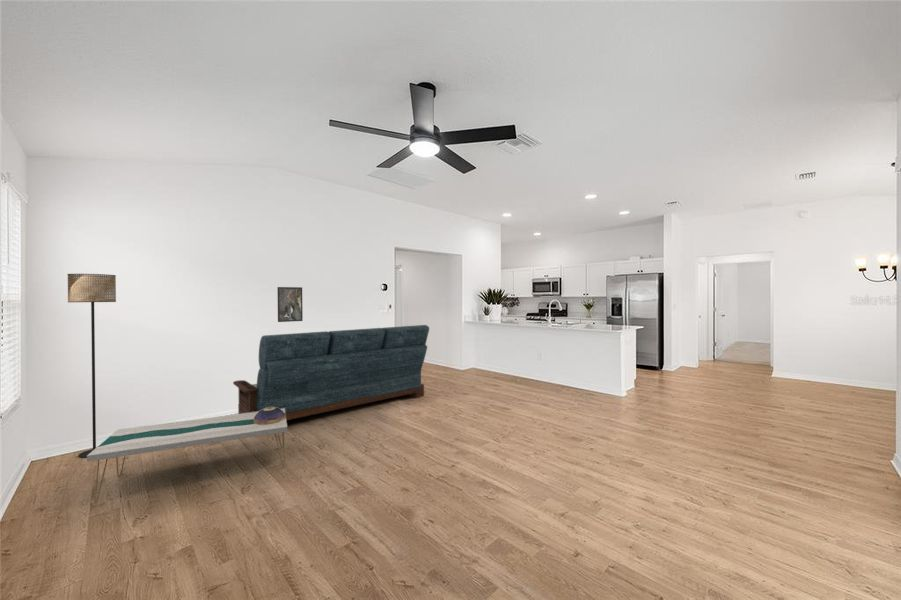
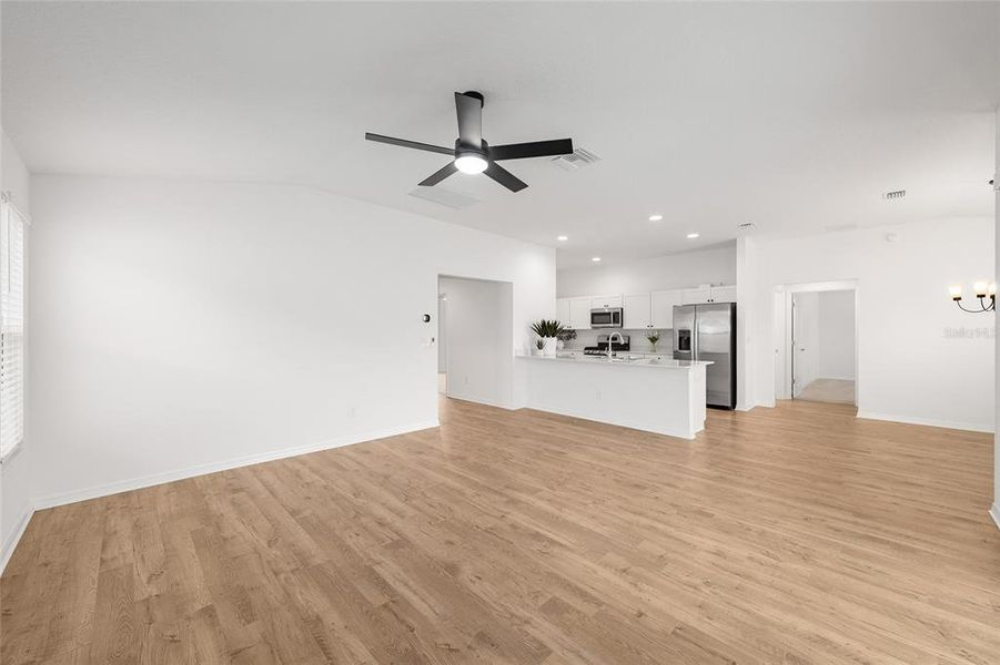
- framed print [277,286,304,323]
- sofa [232,324,430,421]
- floor lamp [67,273,117,459]
- coffee table [86,408,288,505]
- decorative bowl [253,407,286,425]
